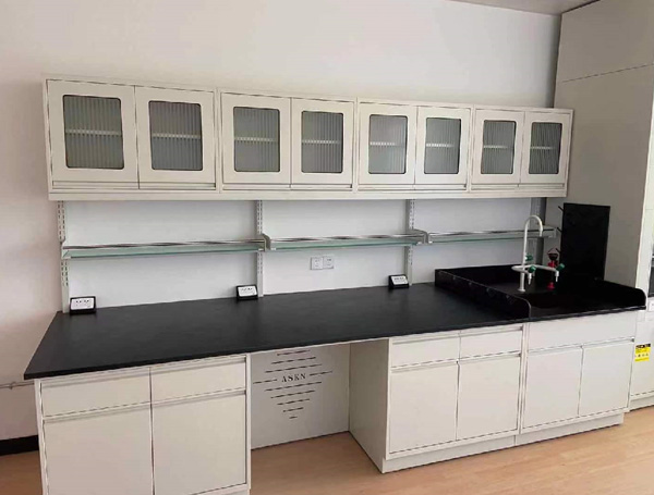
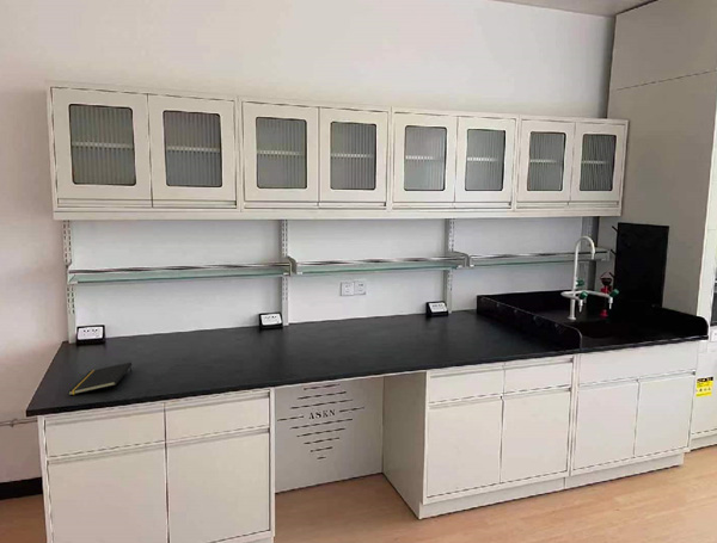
+ notepad [67,362,133,396]
